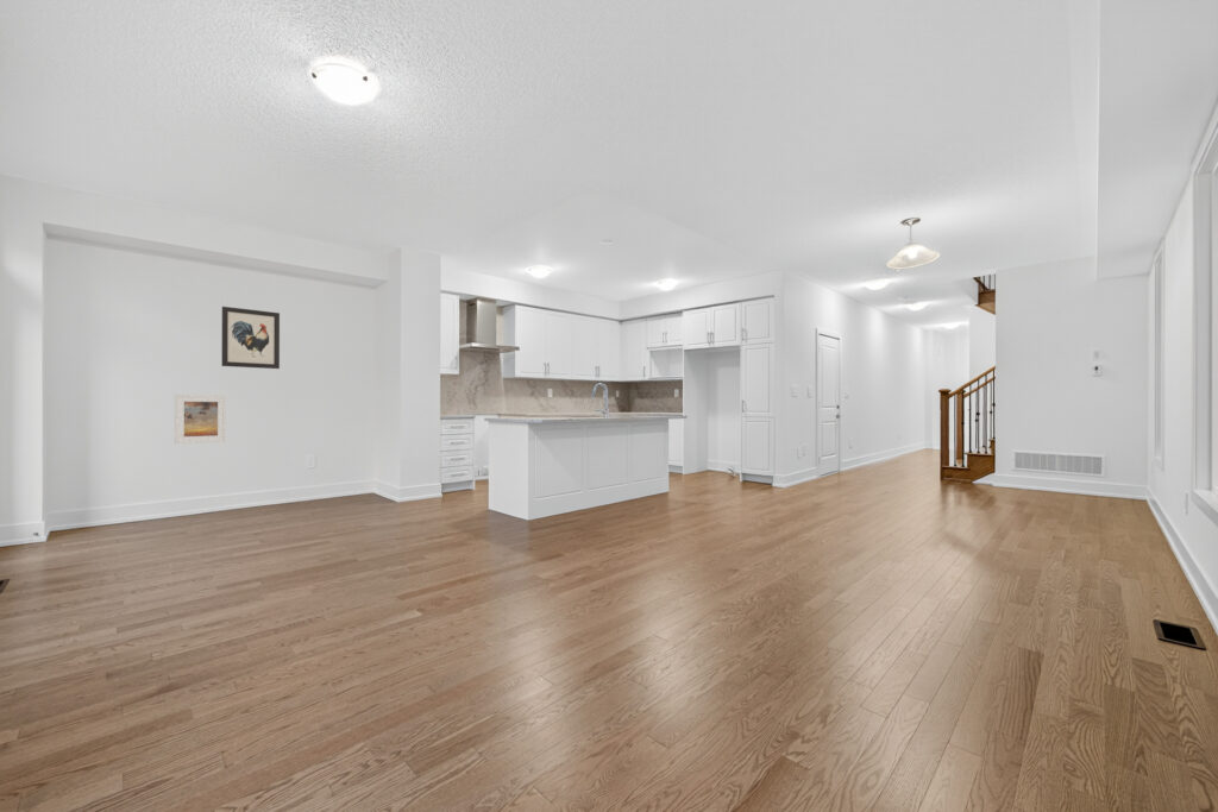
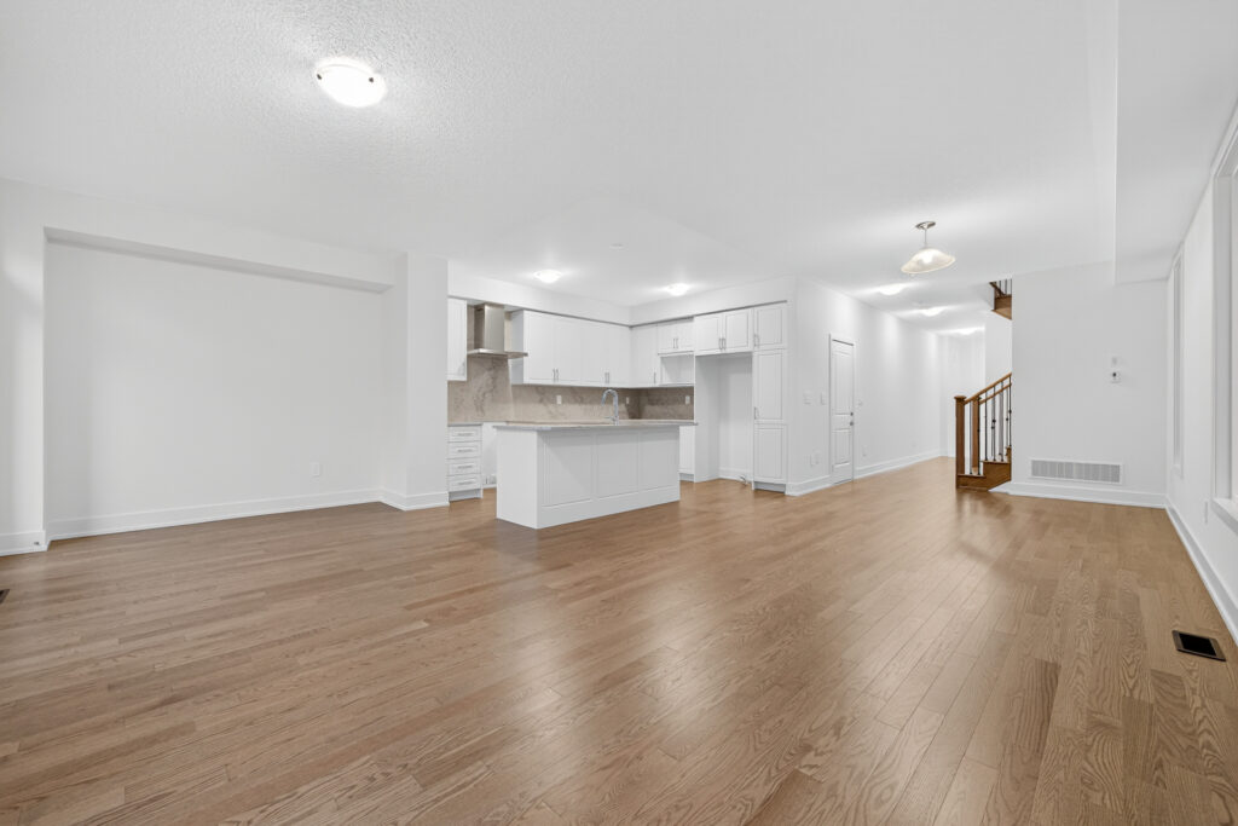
- wall art [220,306,281,370]
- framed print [174,394,227,445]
